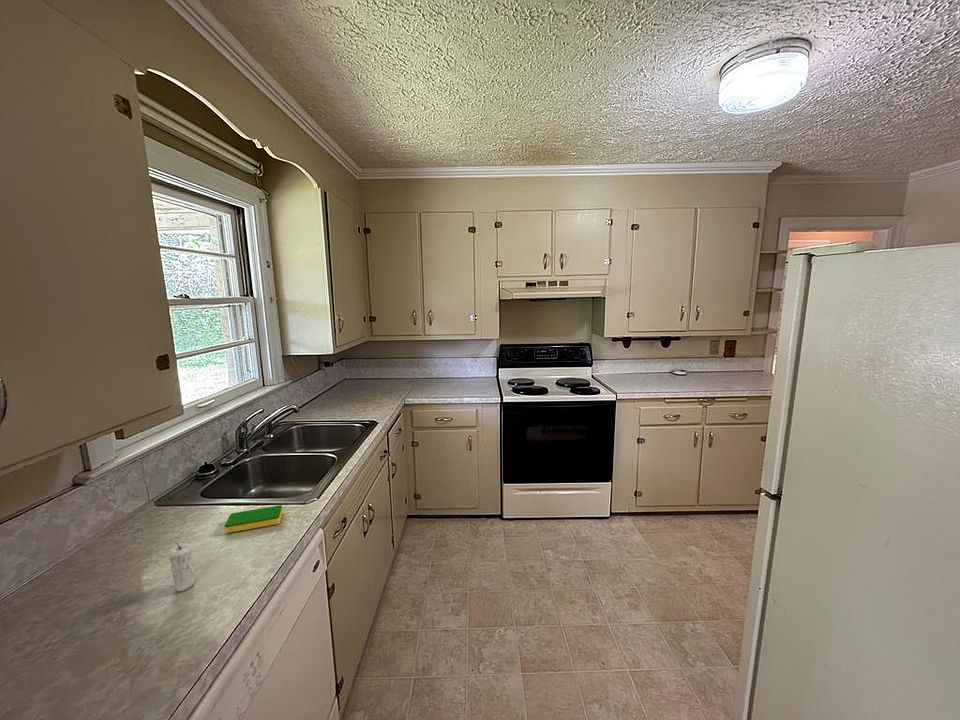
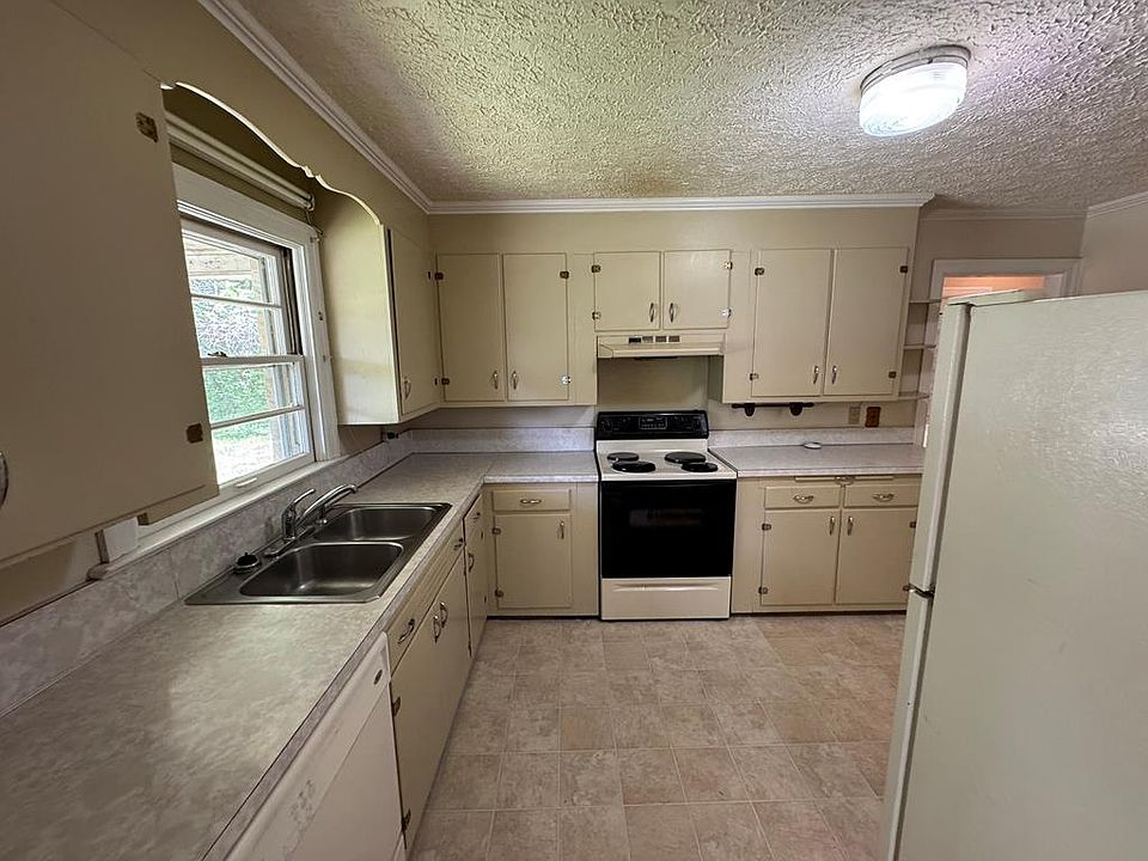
- candle [168,542,195,592]
- dish sponge [224,504,284,534]
